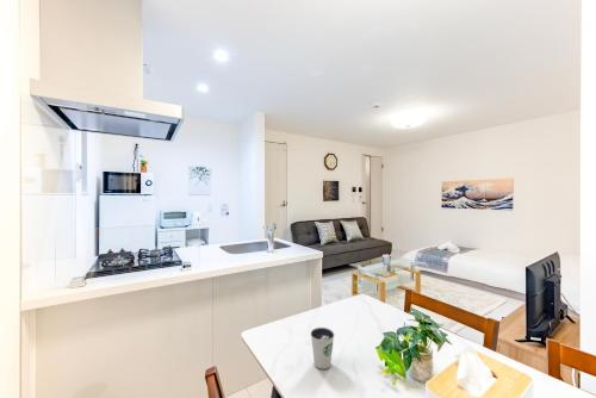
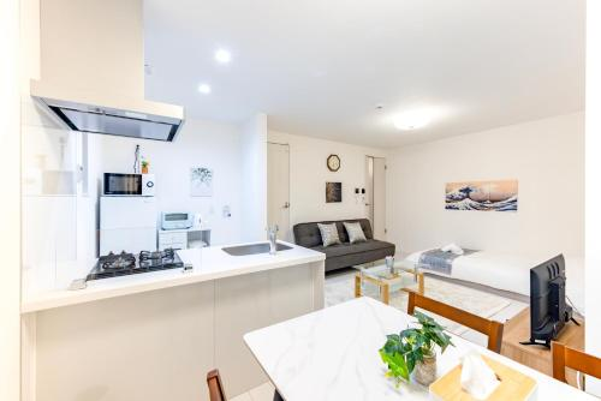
- dixie cup [310,327,335,369]
